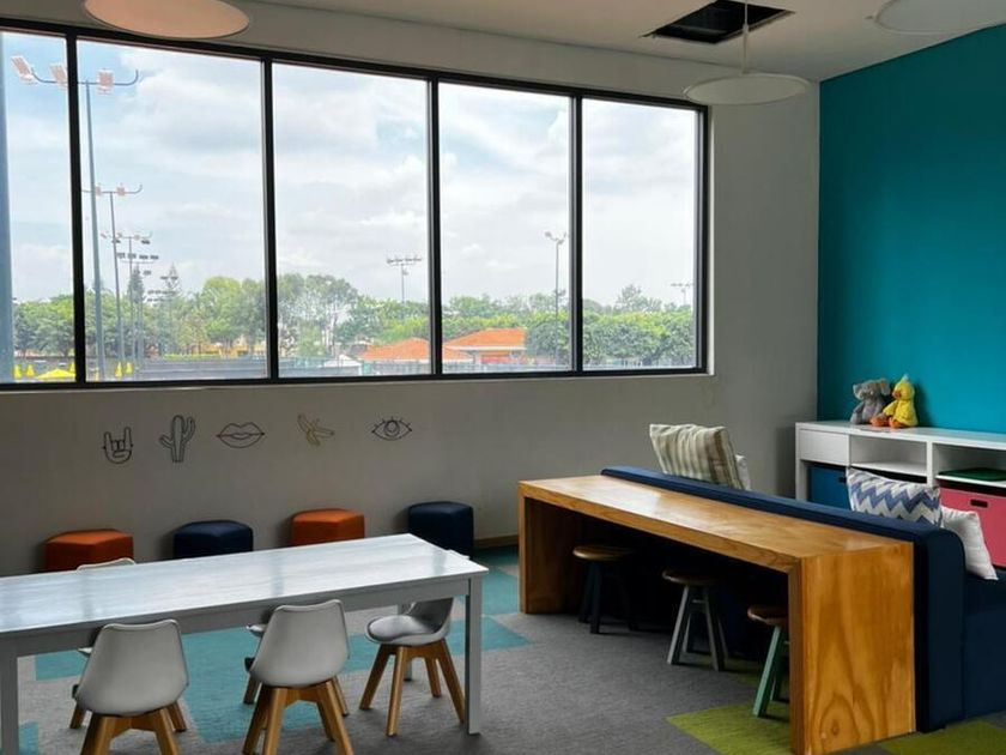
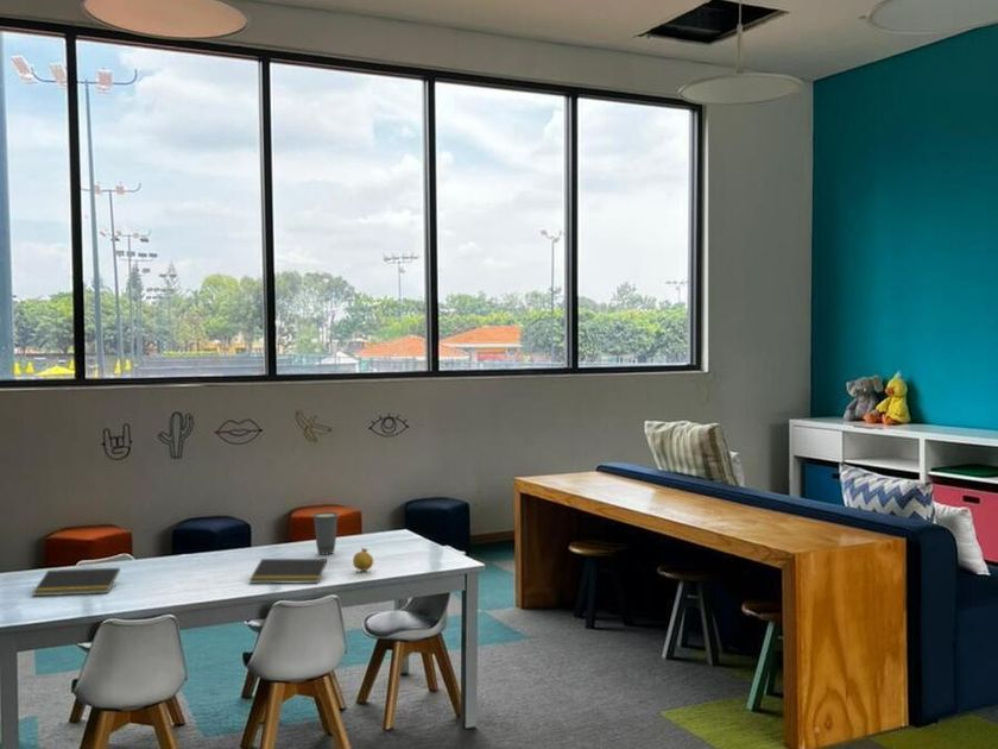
+ notepad [32,567,121,597]
+ fruit [352,547,374,574]
+ cup [310,510,341,555]
+ notepad [248,558,328,585]
